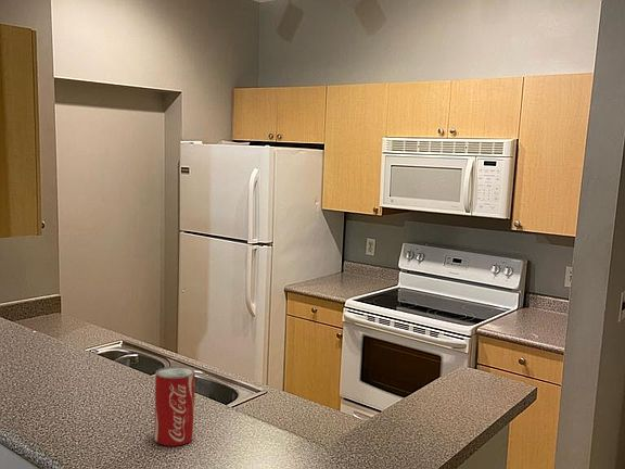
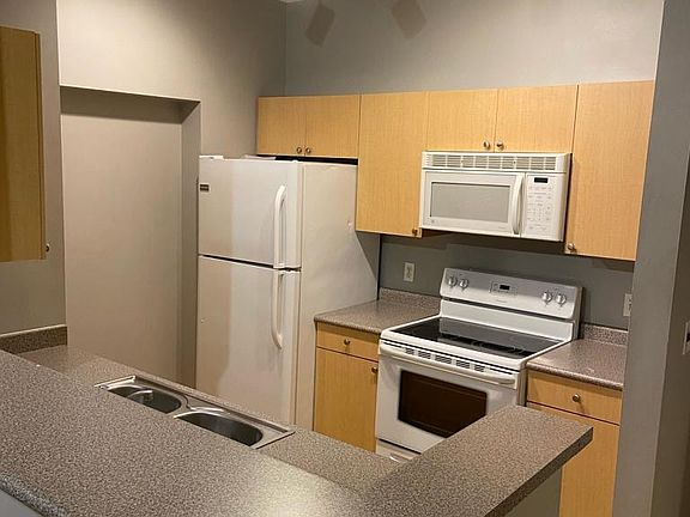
- beverage can [153,365,196,447]
